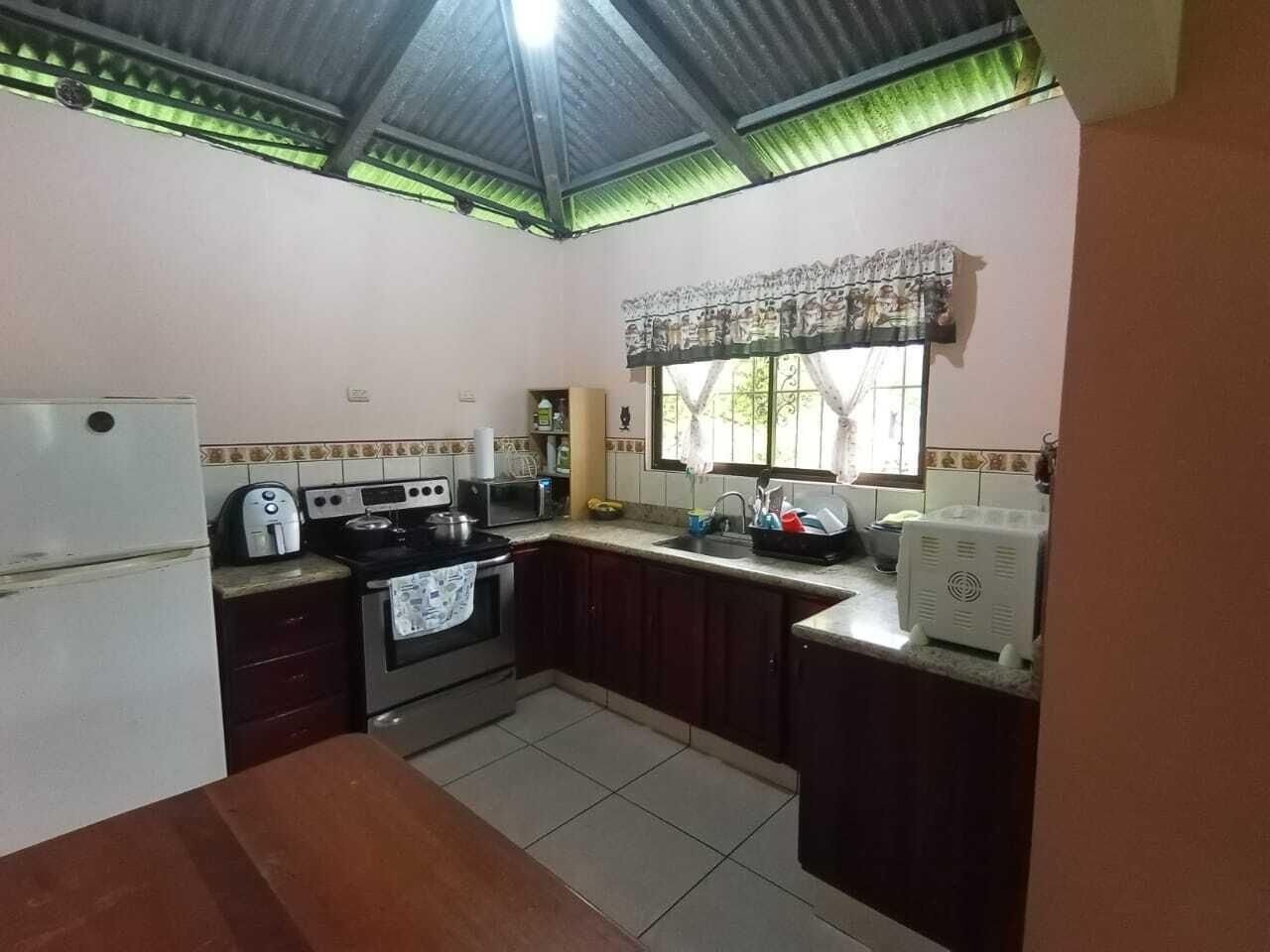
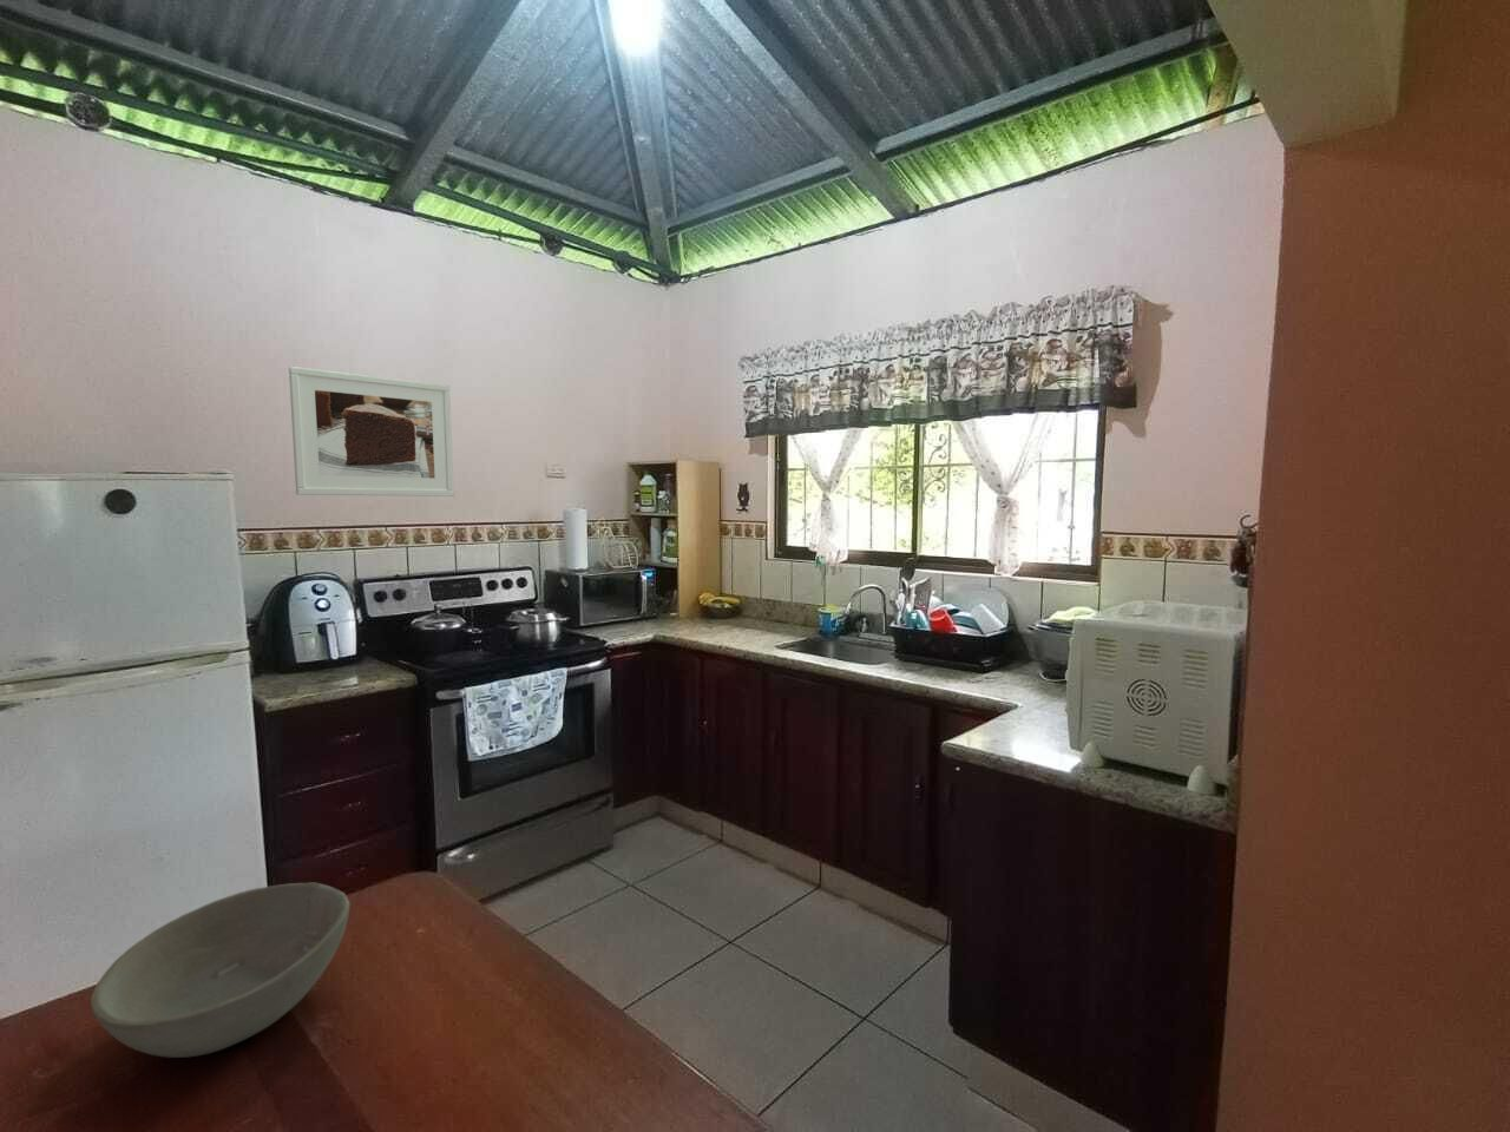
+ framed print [288,365,455,497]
+ bowl [89,882,352,1059]
